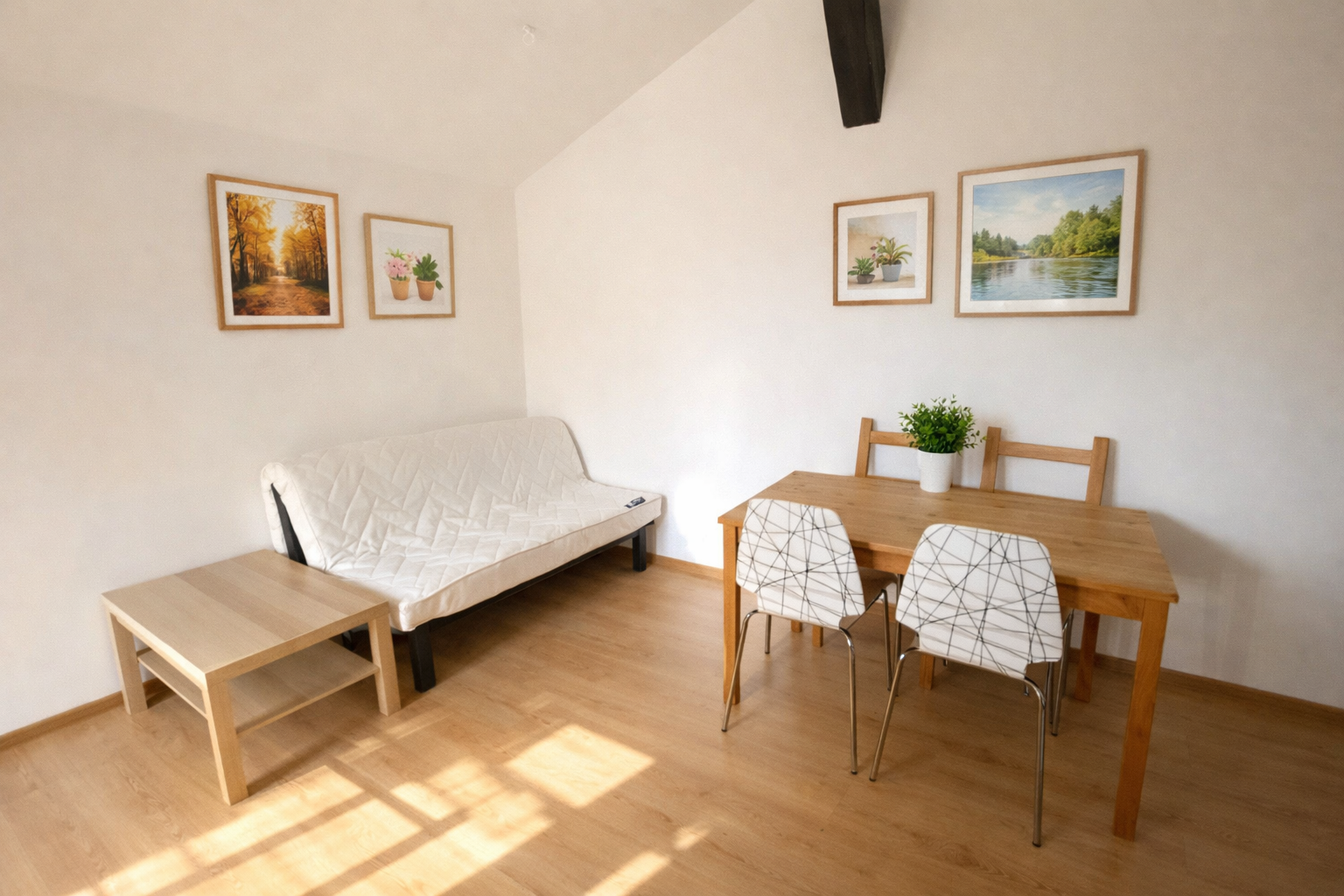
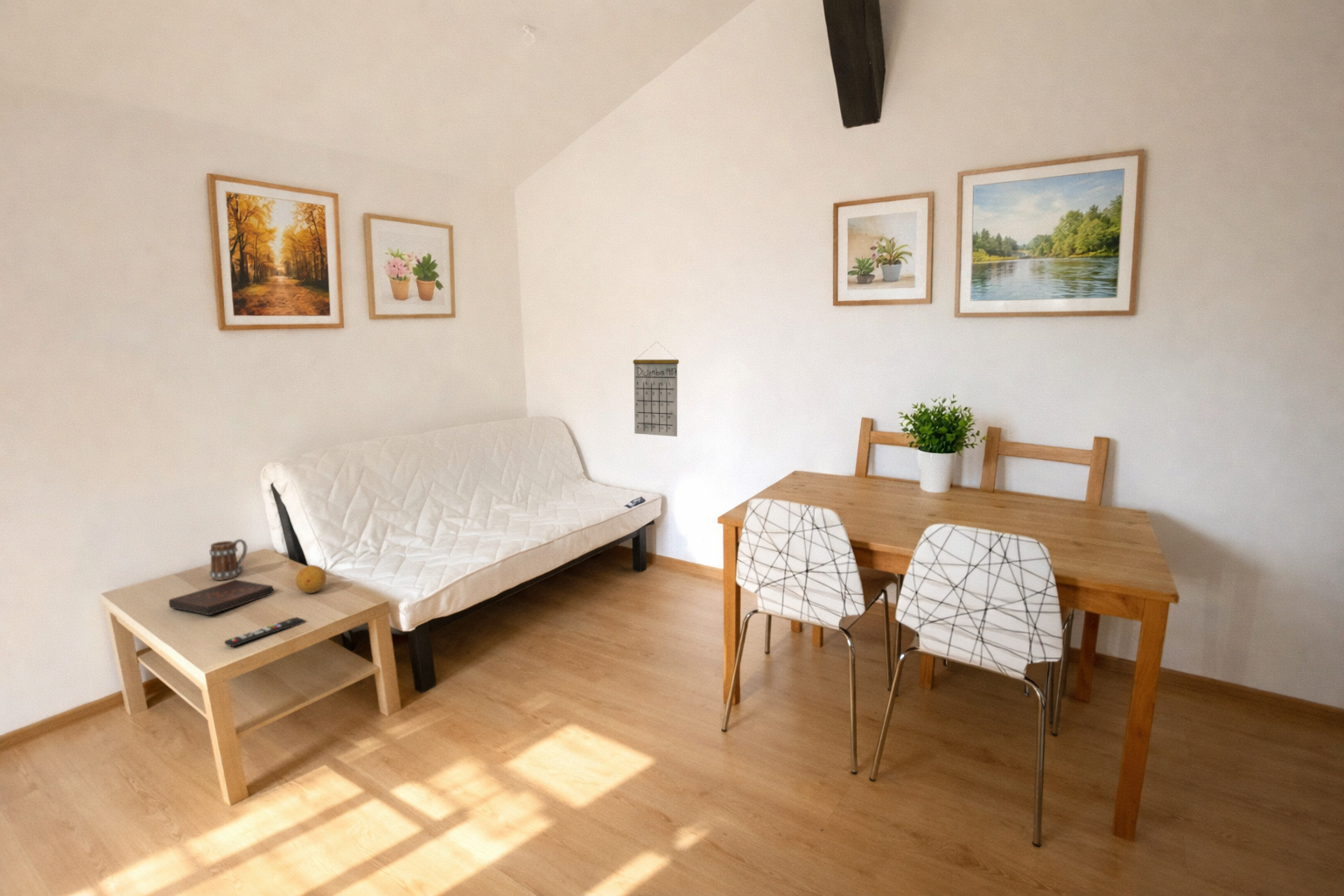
+ fruit [295,564,327,594]
+ book [168,578,274,616]
+ mug [209,538,248,581]
+ remote control [223,616,305,648]
+ calendar [632,340,680,437]
